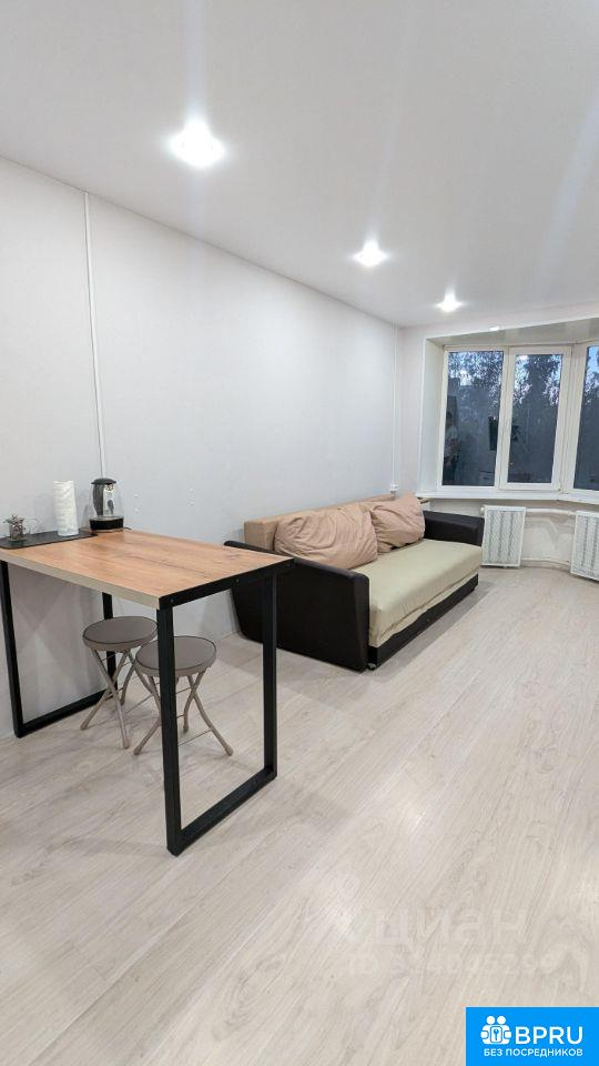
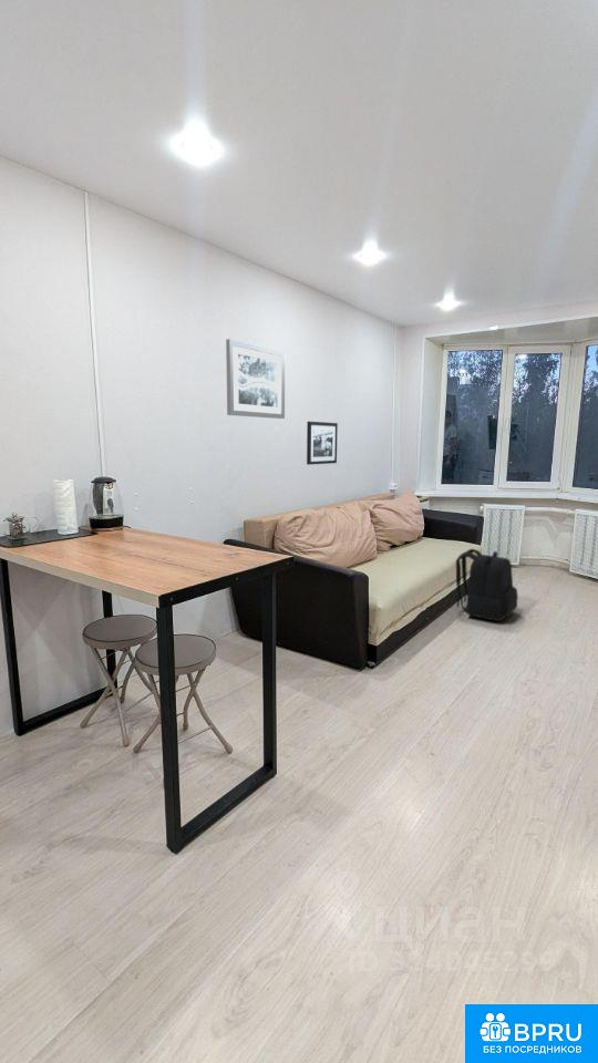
+ backpack [455,548,519,622]
+ picture frame [306,421,339,466]
+ wall art [225,338,286,420]
